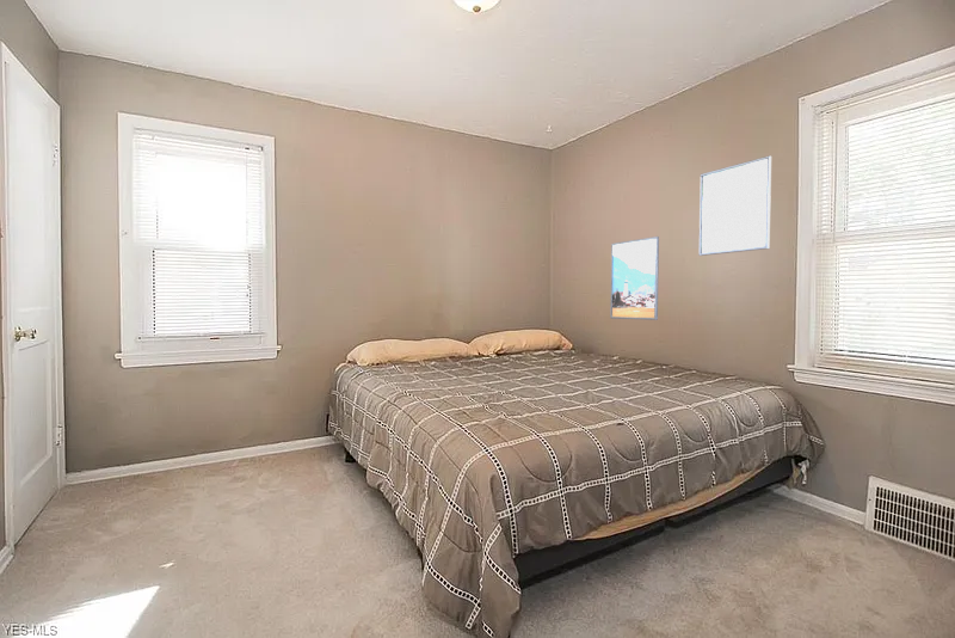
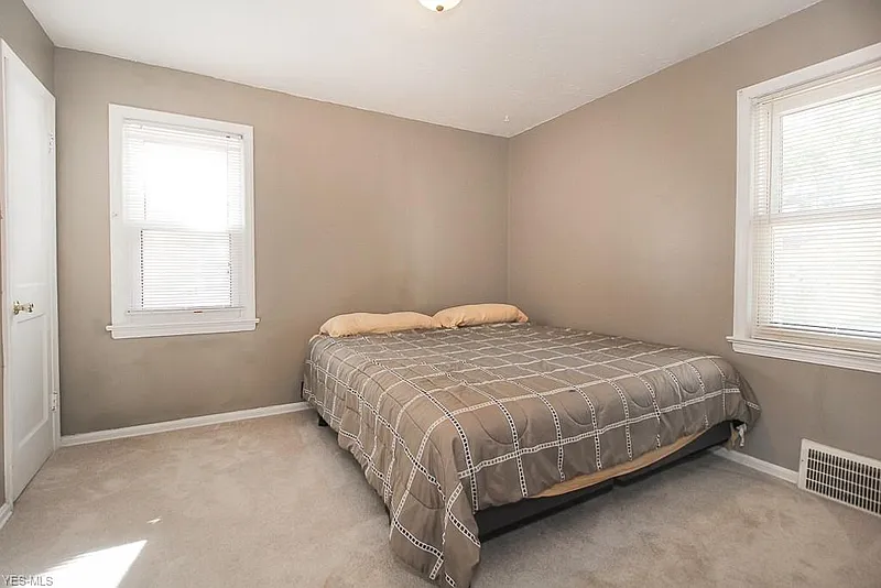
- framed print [698,154,772,257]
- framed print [609,235,660,321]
